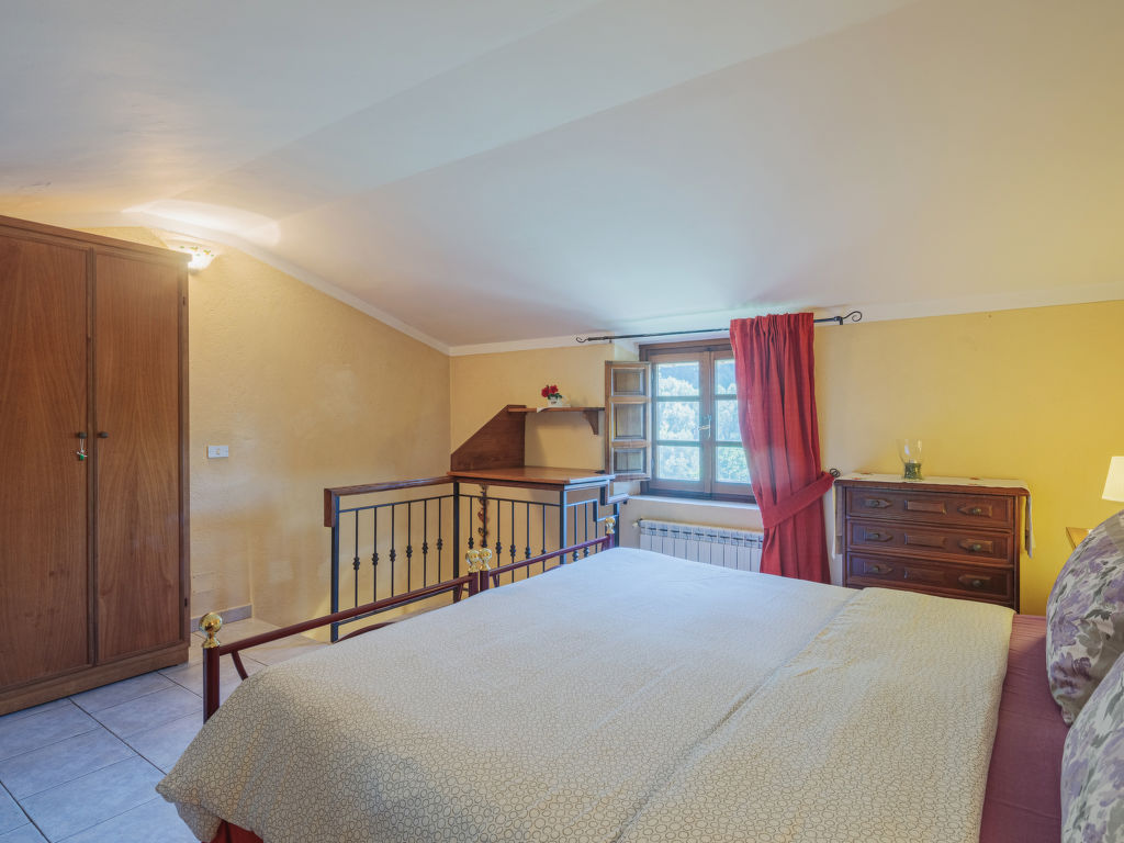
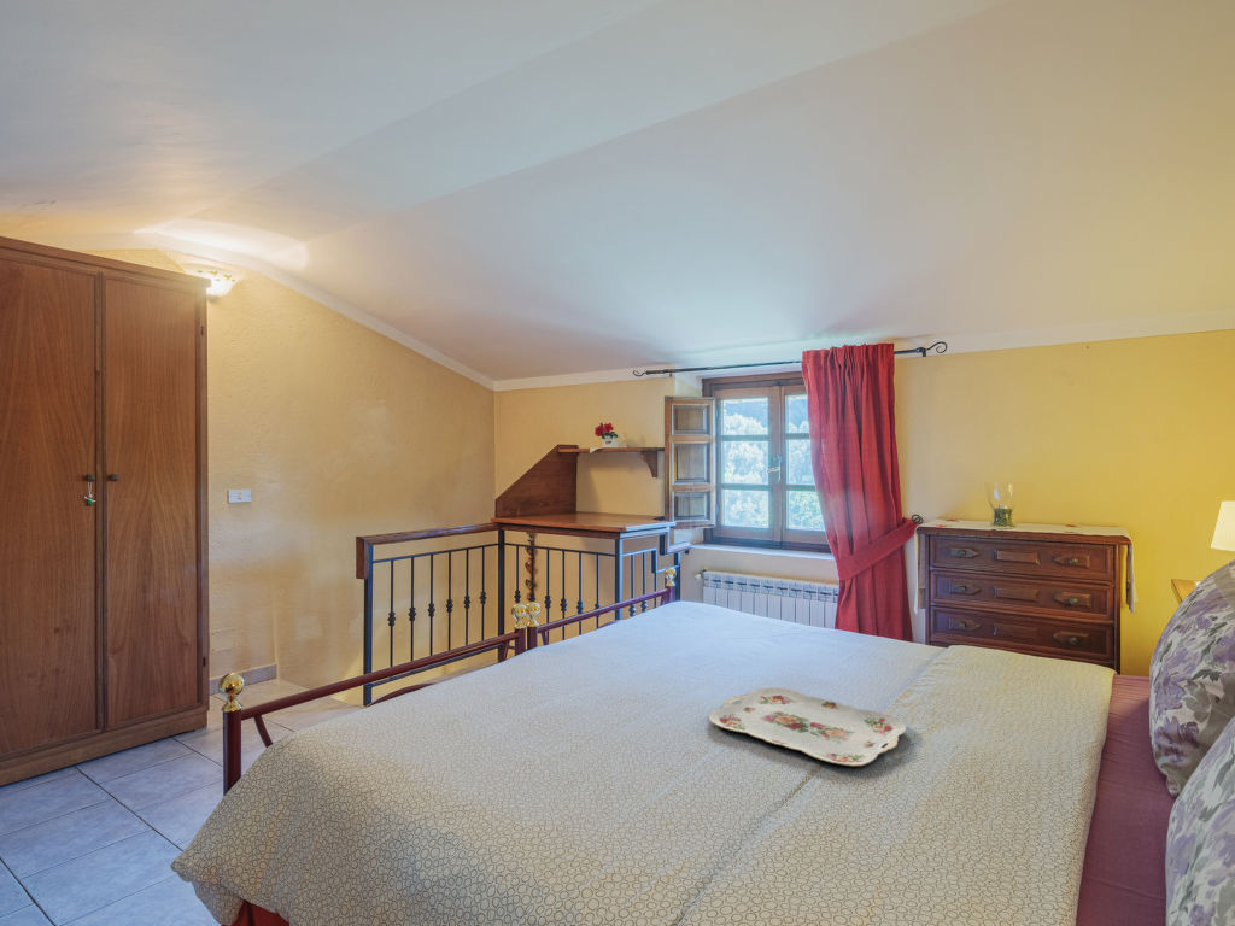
+ serving tray [708,686,907,767]
